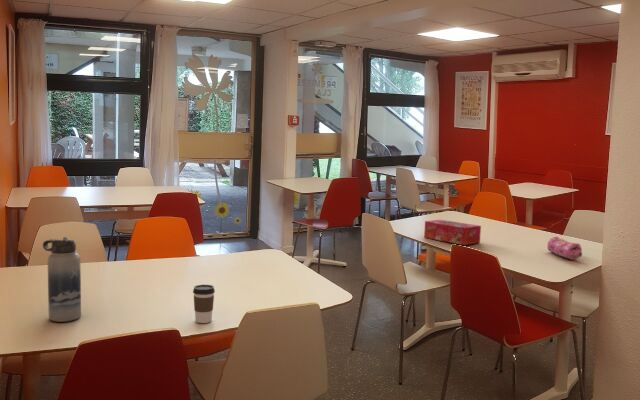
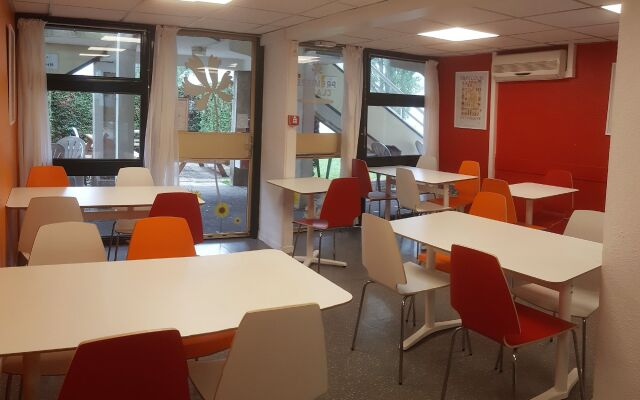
- water bottle [42,236,82,323]
- pencil case [547,236,583,261]
- coffee cup [192,284,216,324]
- tissue box [423,219,482,246]
